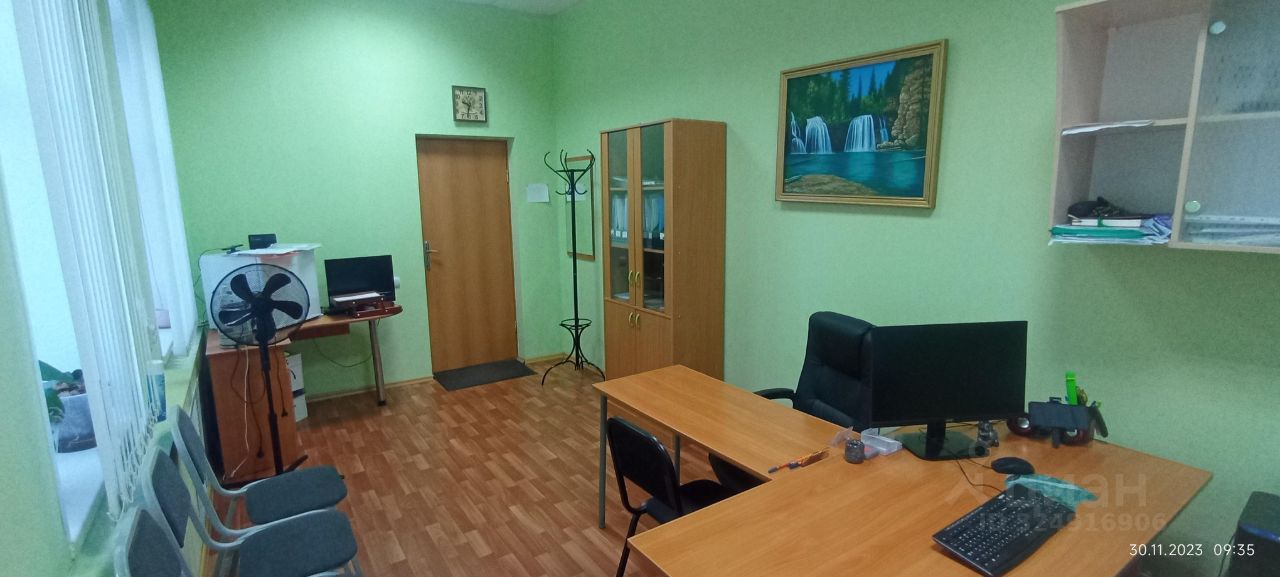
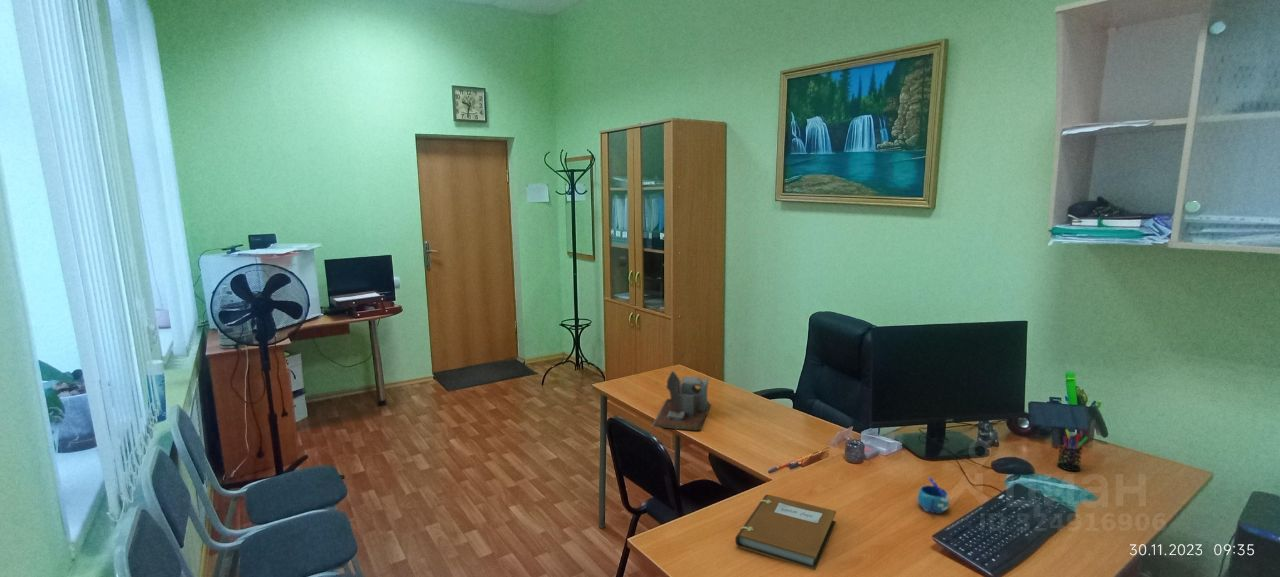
+ mug [917,476,950,515]
+ desk organizer [651,370,712,431]
+ notebook [735,494,837,571]
+ pen holder [1056,428,1089,472]
